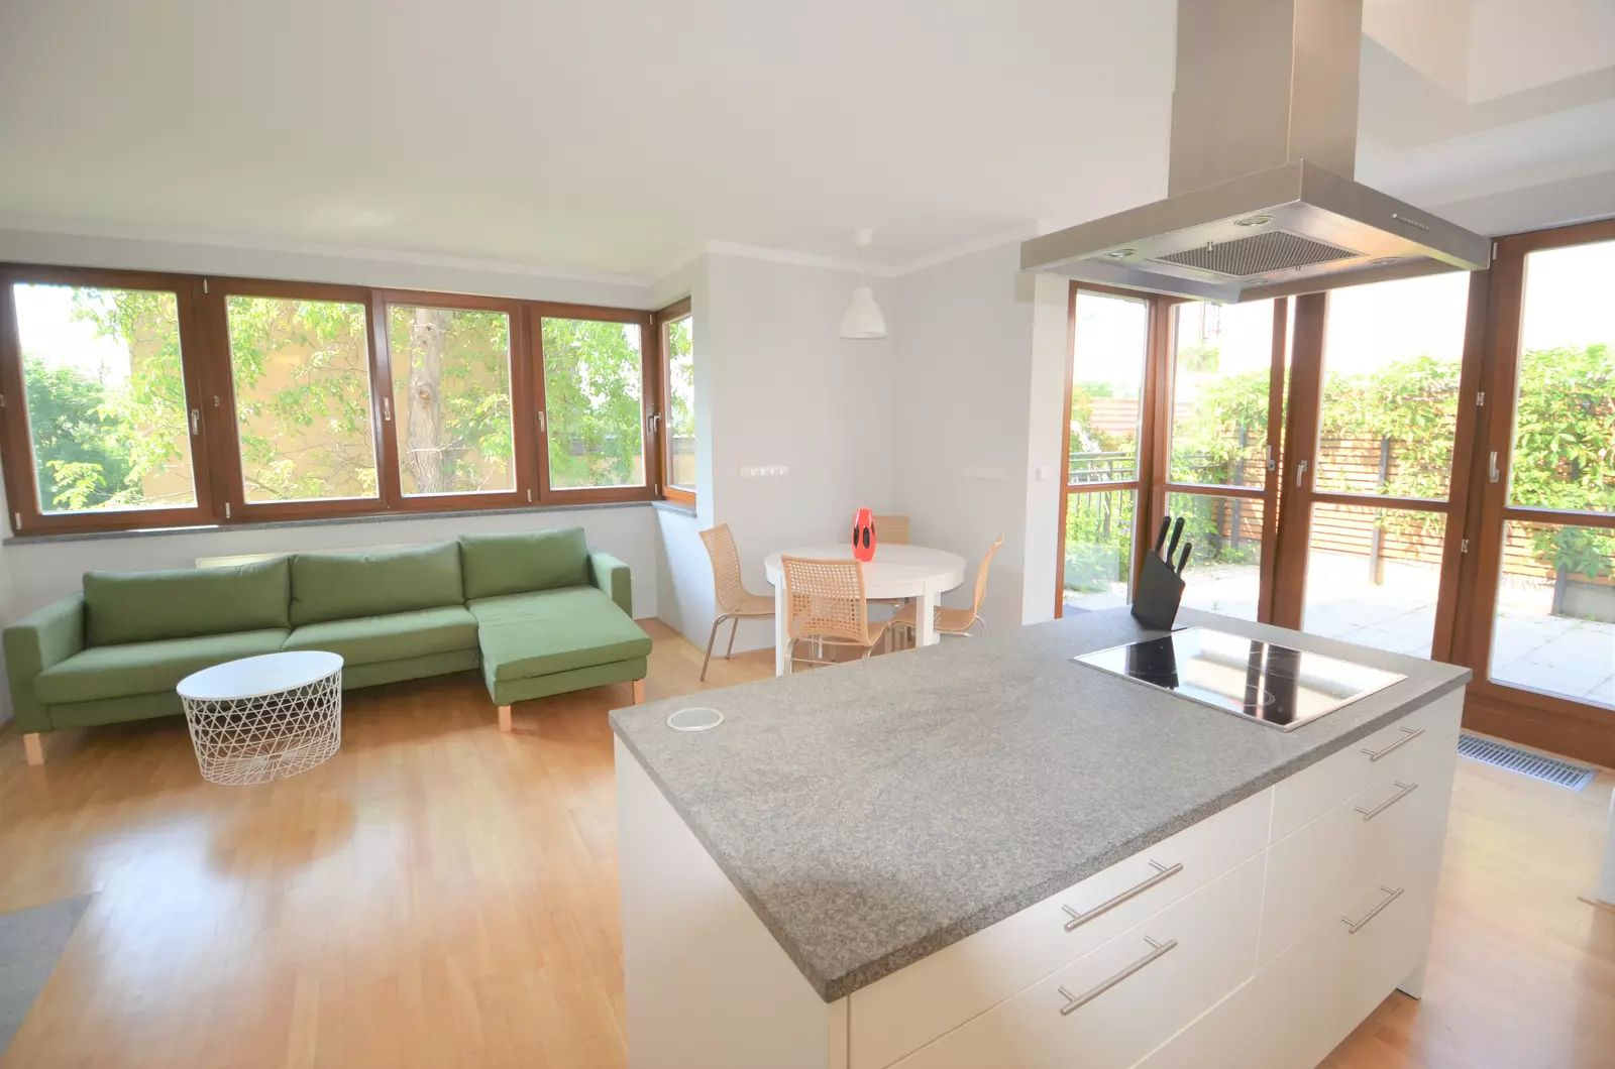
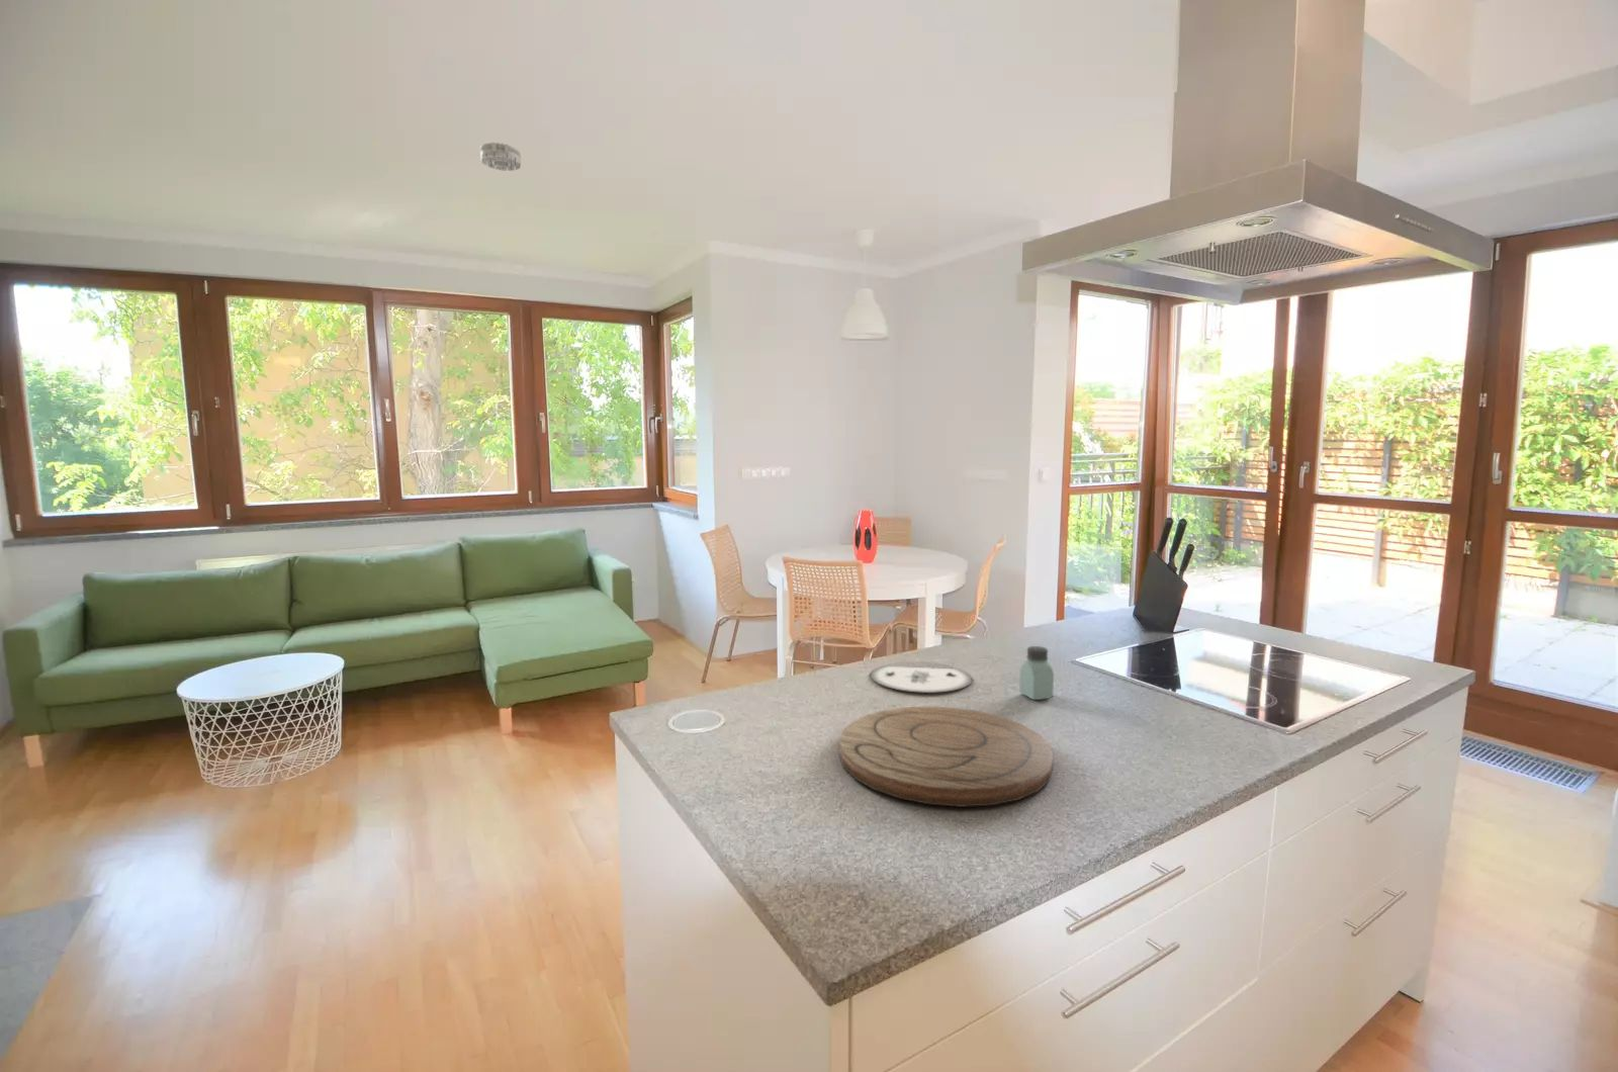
+ saltshaker [1019,645,1055,701]
+ plate [869,665,972,694]
+ cutting board [838,706,1054,808]
+ smoke detector [480,141,521,172]
